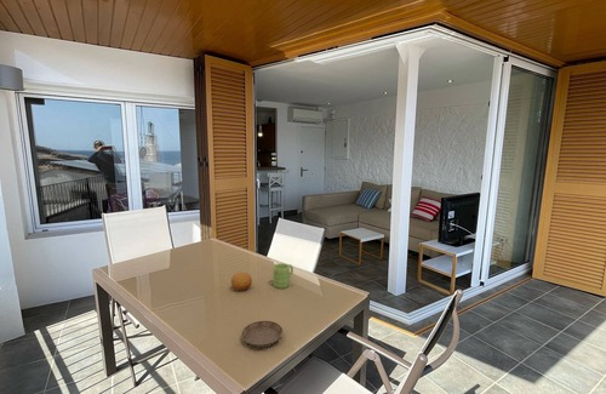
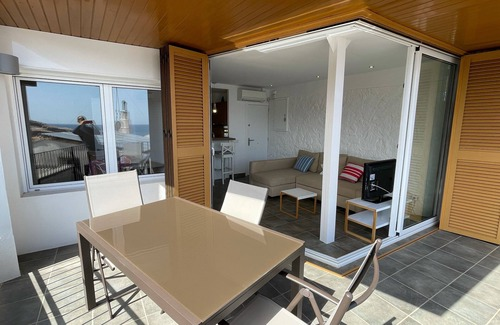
- saucer [240,320,284,348]
- fruit [230,270,253,292]
- mug [271,262,295,290]
